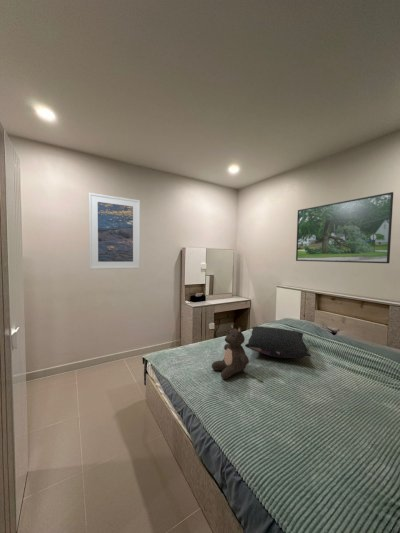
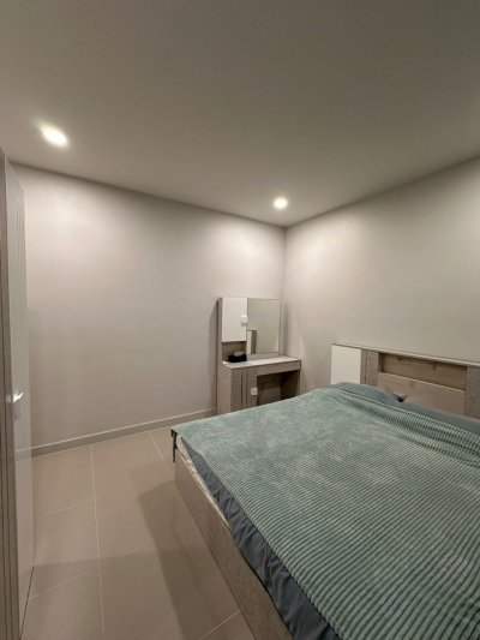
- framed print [88,192,141,270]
- pillow [244,325,312,359]
- teddy bear [211,323,250,380]
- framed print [295,191,394,264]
